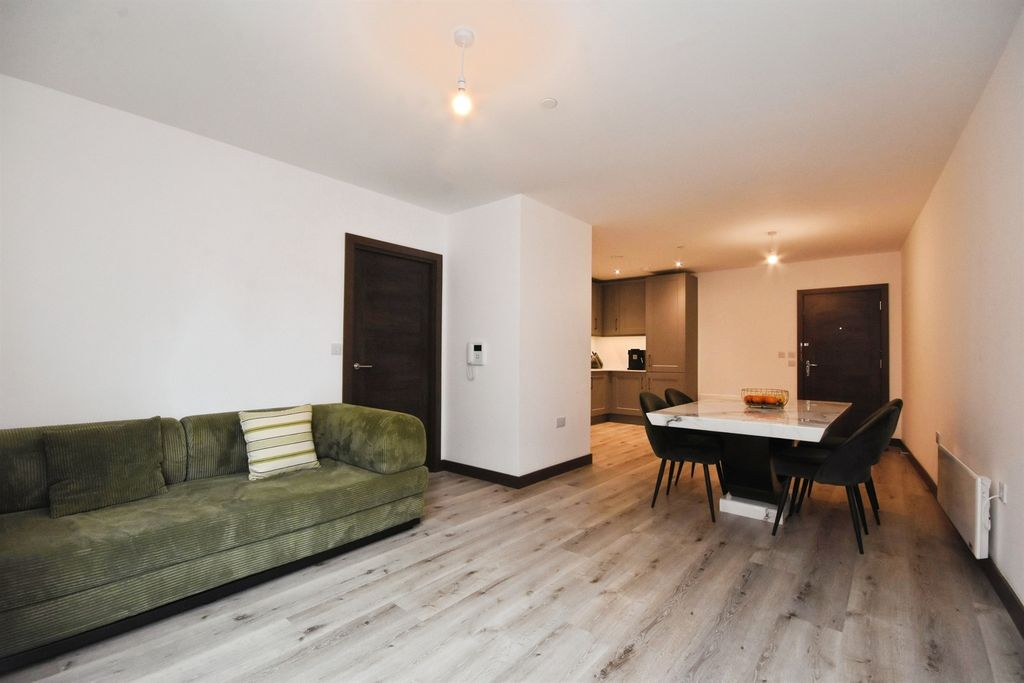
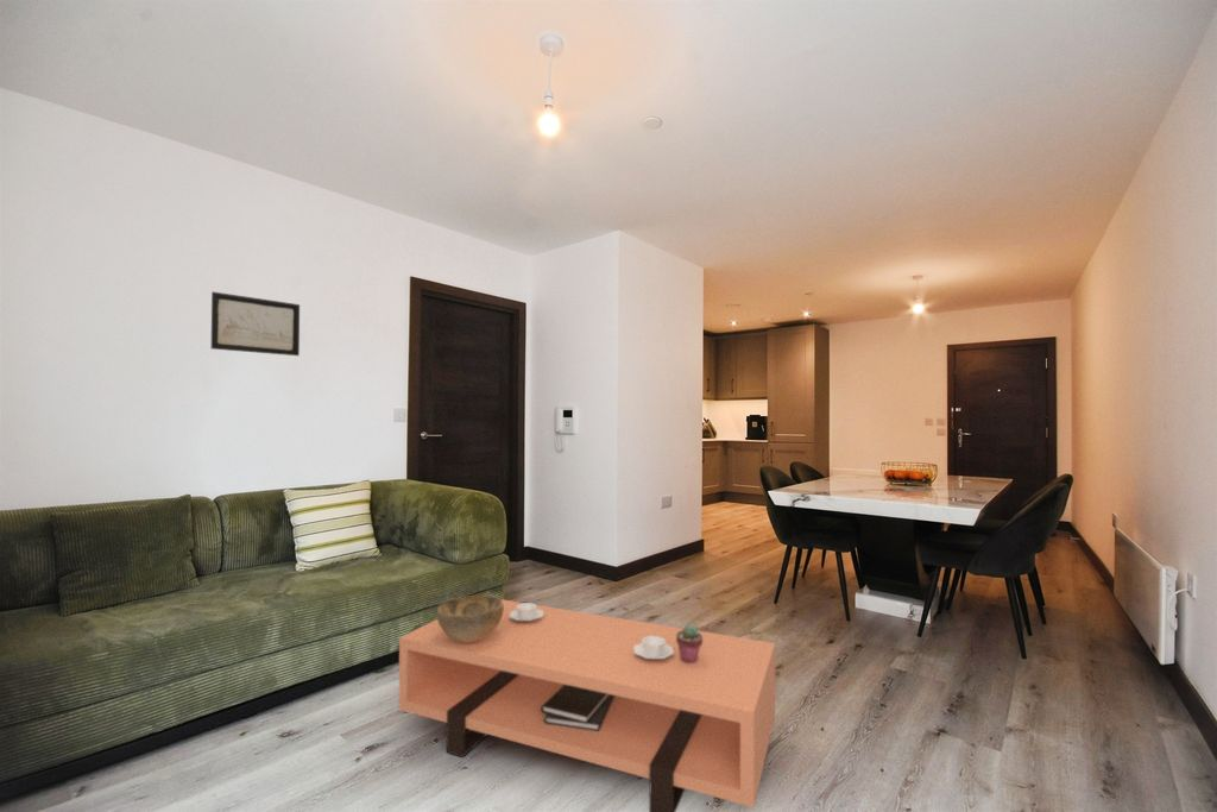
+ wall art [209,290,301,357]
+ potted succulent [676,623,702,663]
+ decorative bowl [436,594,504,642]
+ coffee table [398,598,776,812]
